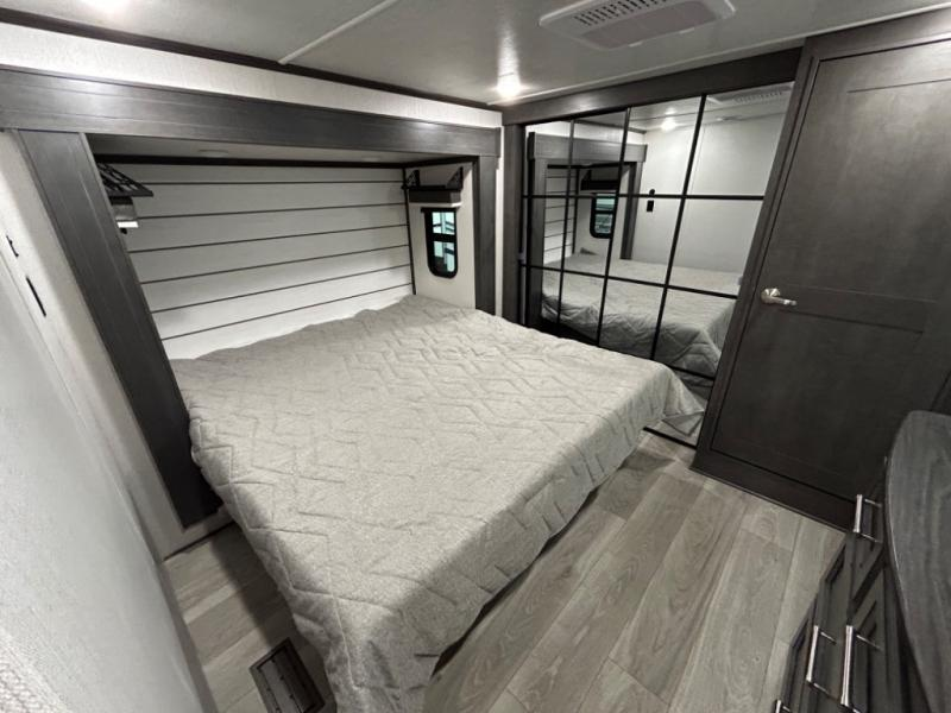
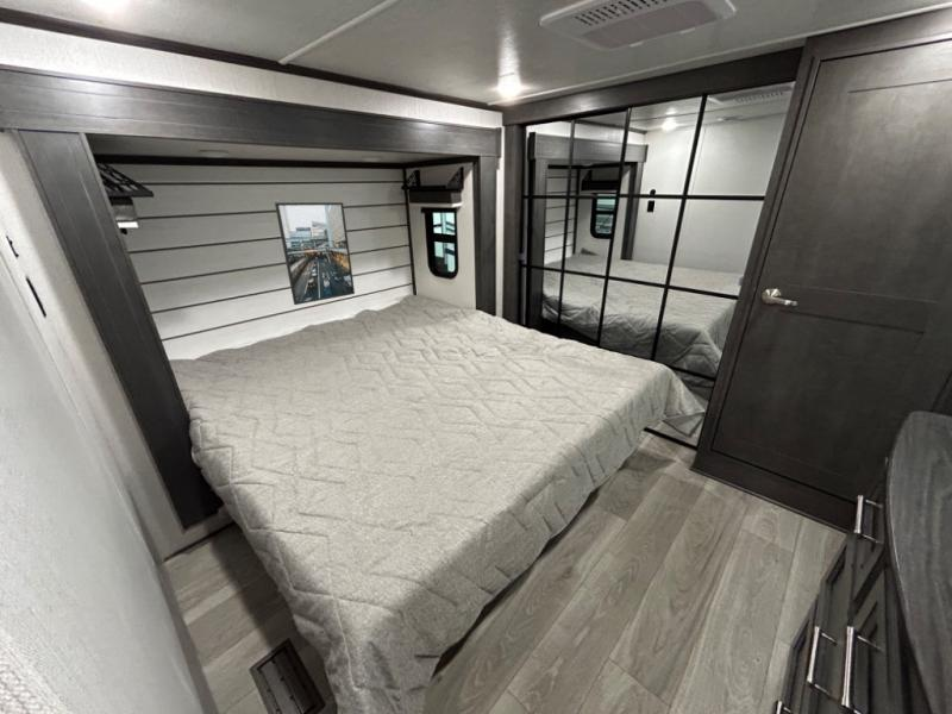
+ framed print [274,201,356,306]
